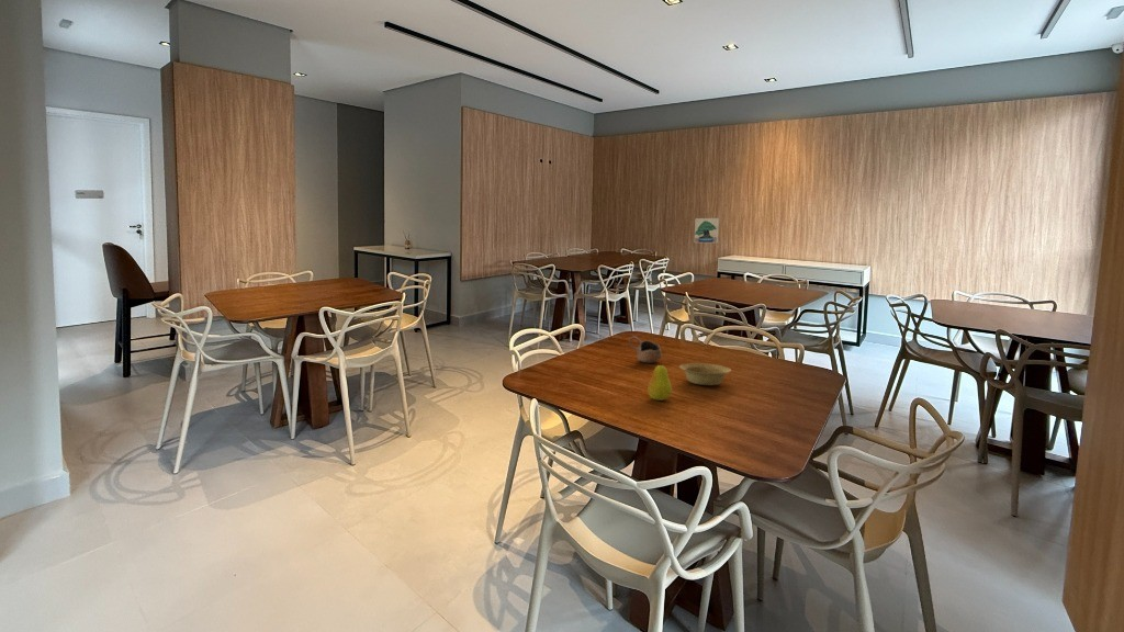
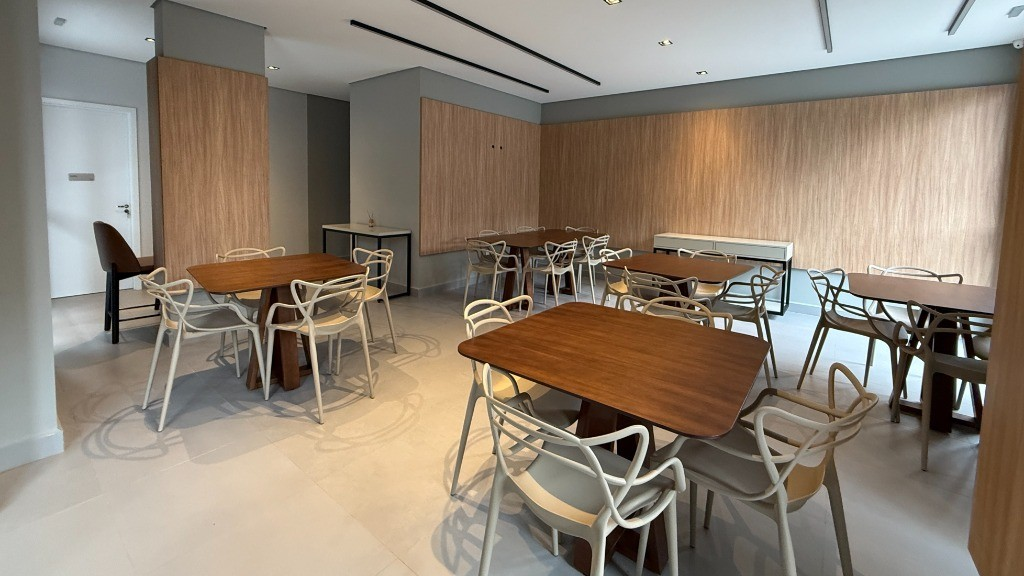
- cup [628,336,663,364]
- bowl [678,362,732,386]
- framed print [693,217,720,244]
- fruit [647,360,673,402]
